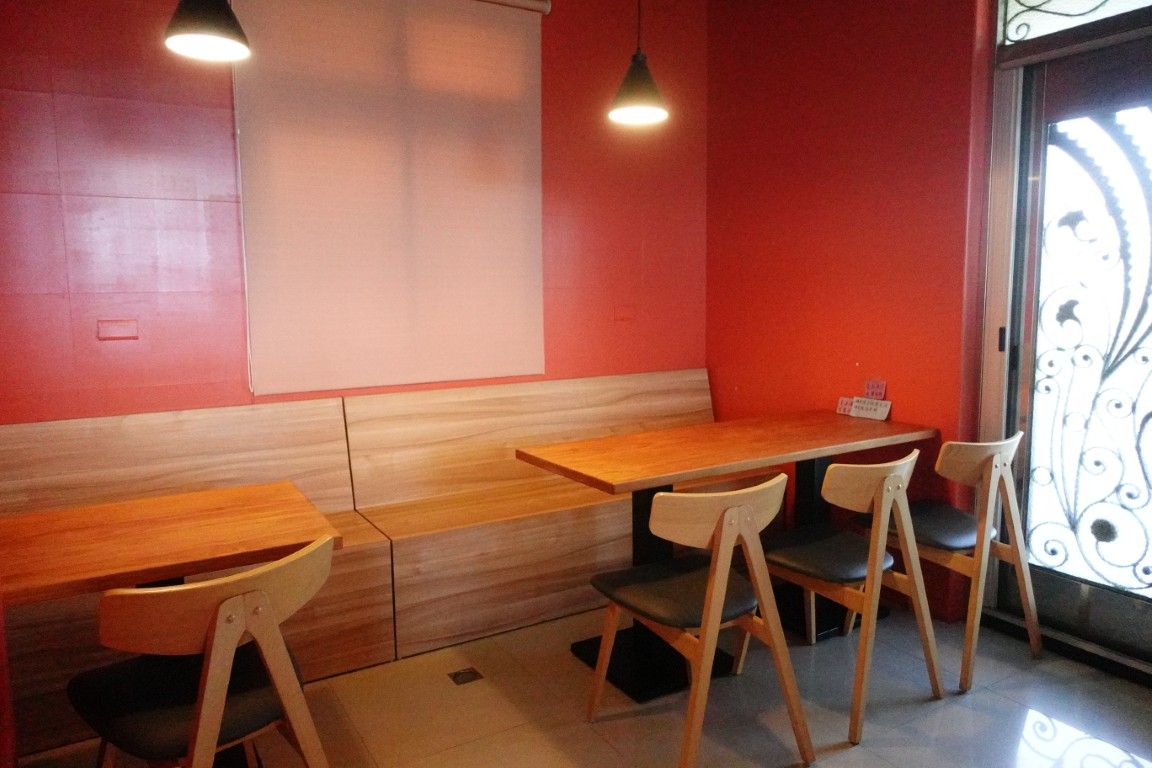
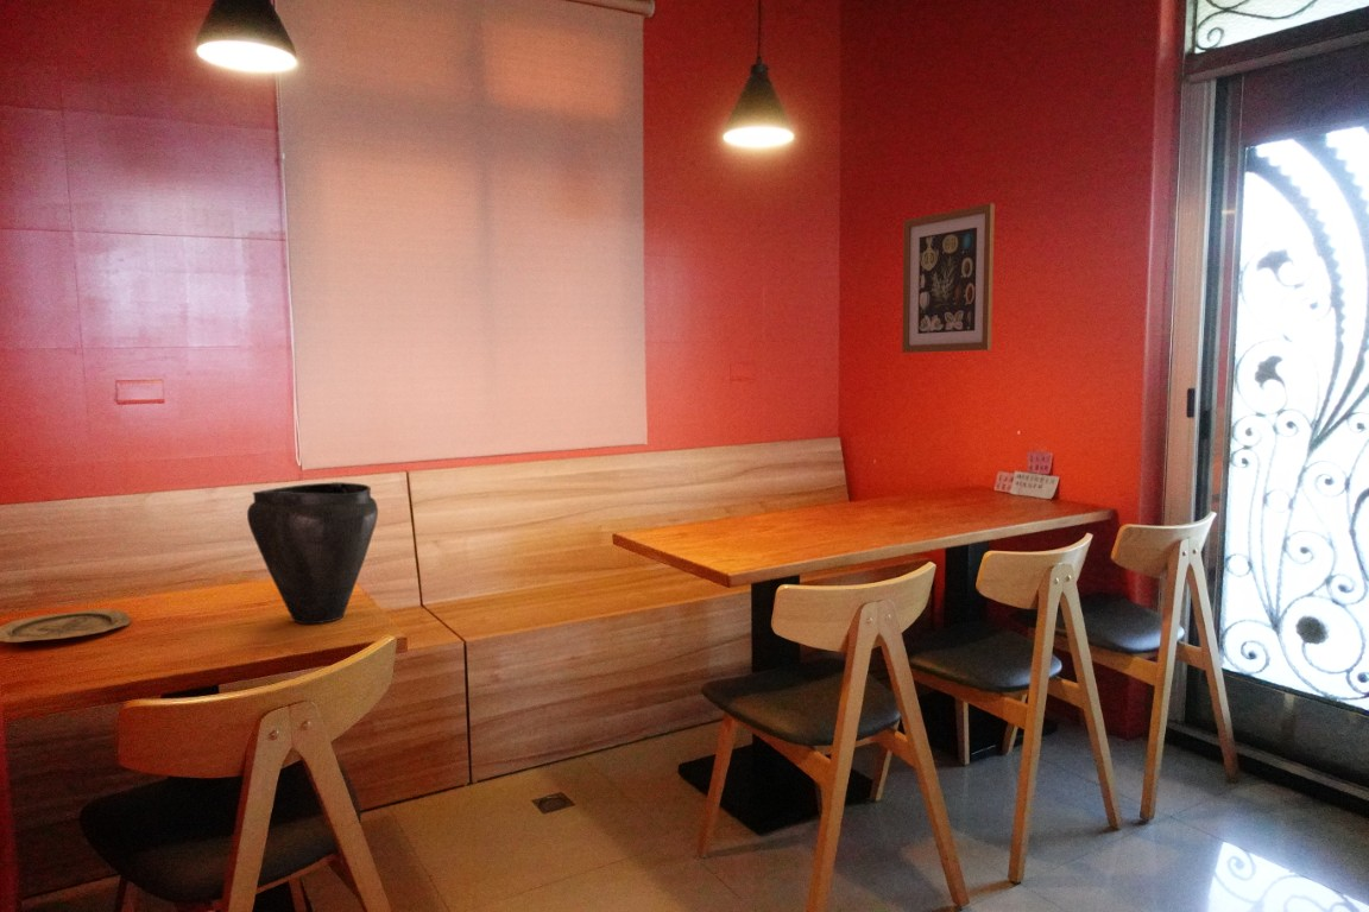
+ plate [0,608,132,644]
+ vase [246,481,379,625]
+ wall art [901,202,996,354]
